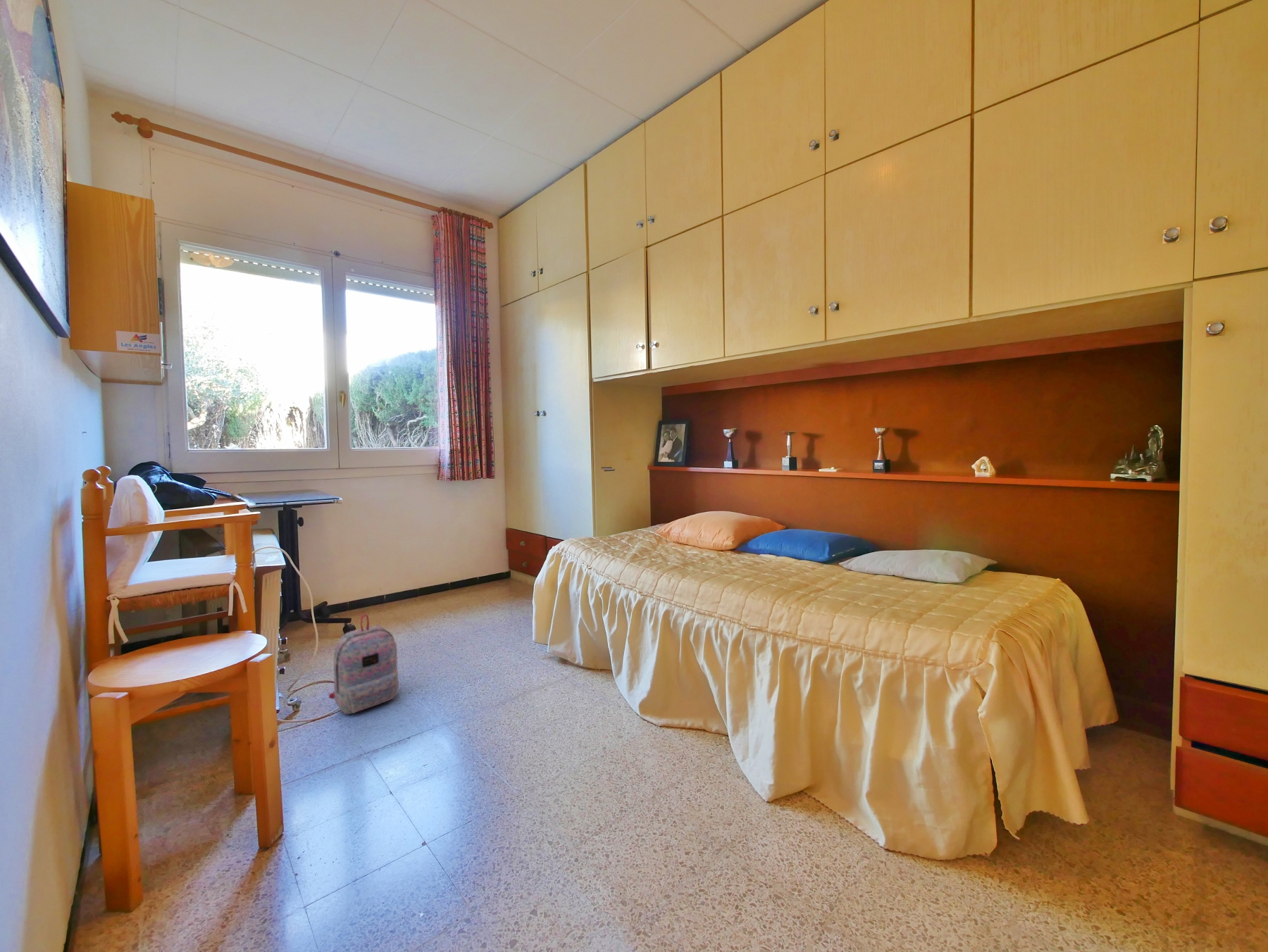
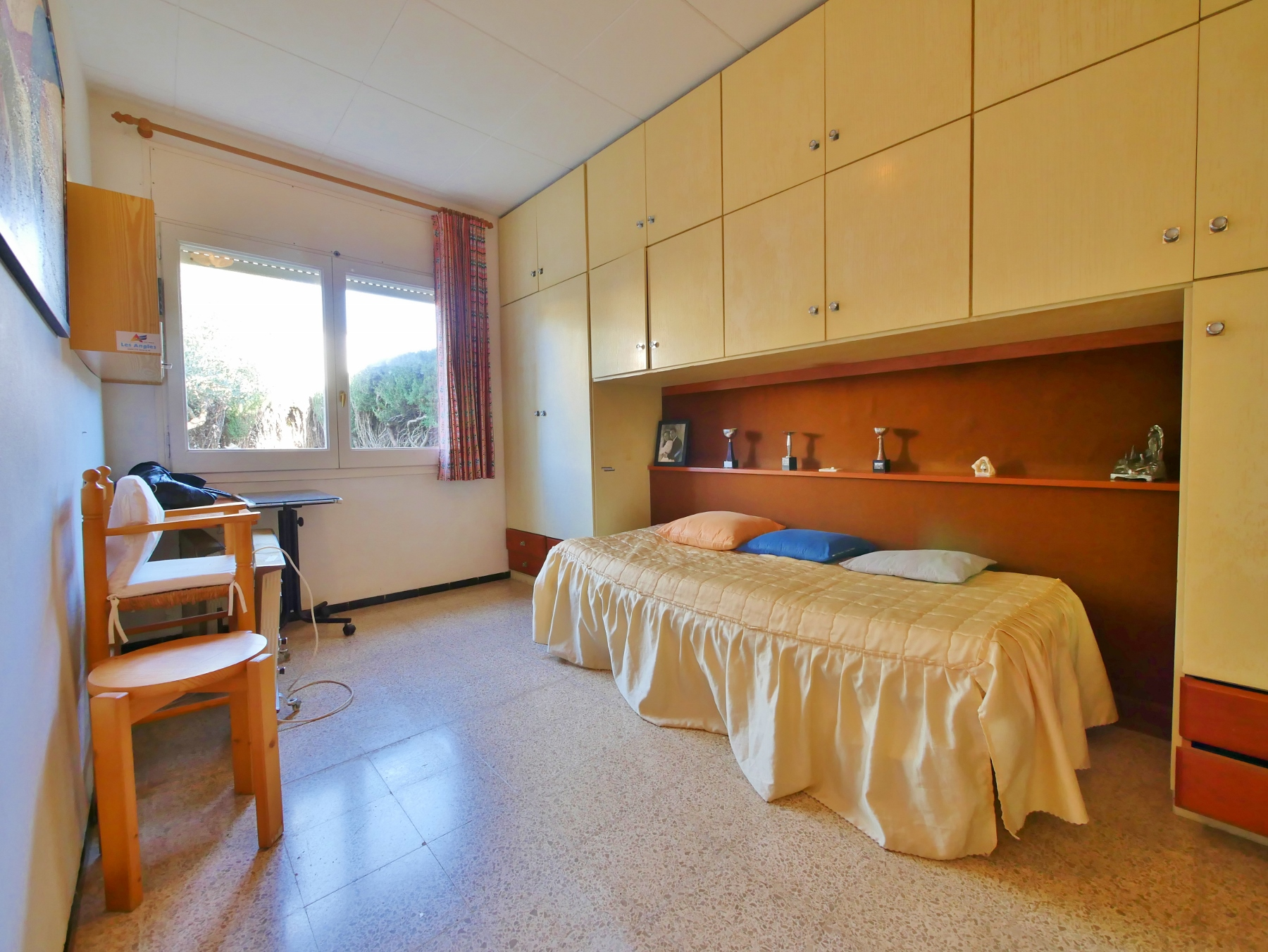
- backpack [328,613,399,715]
